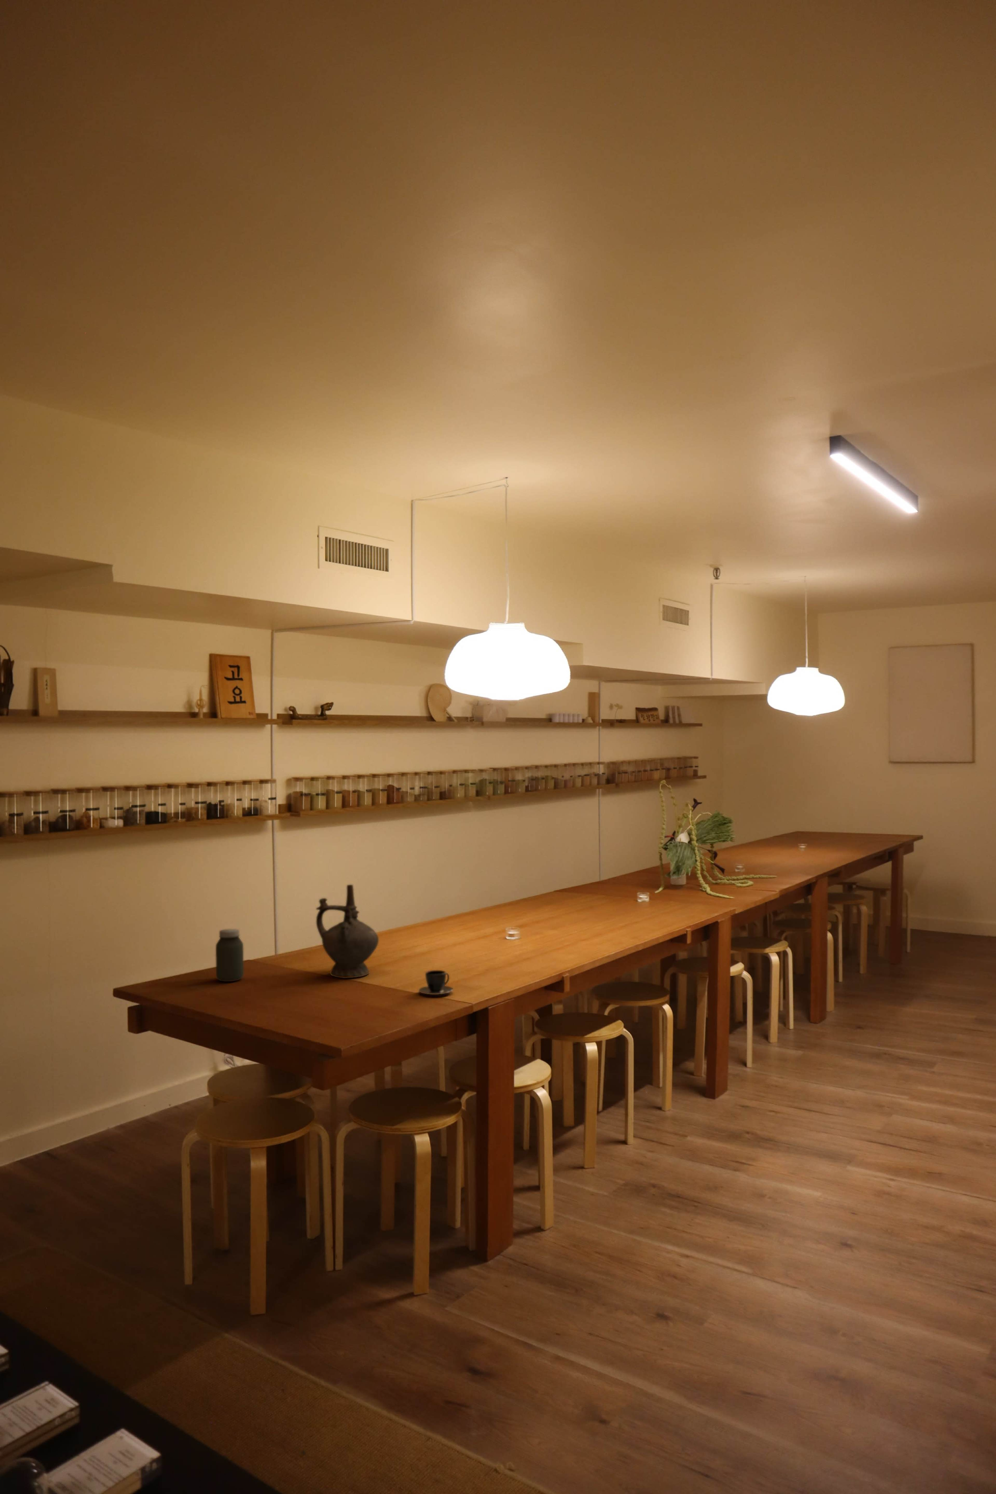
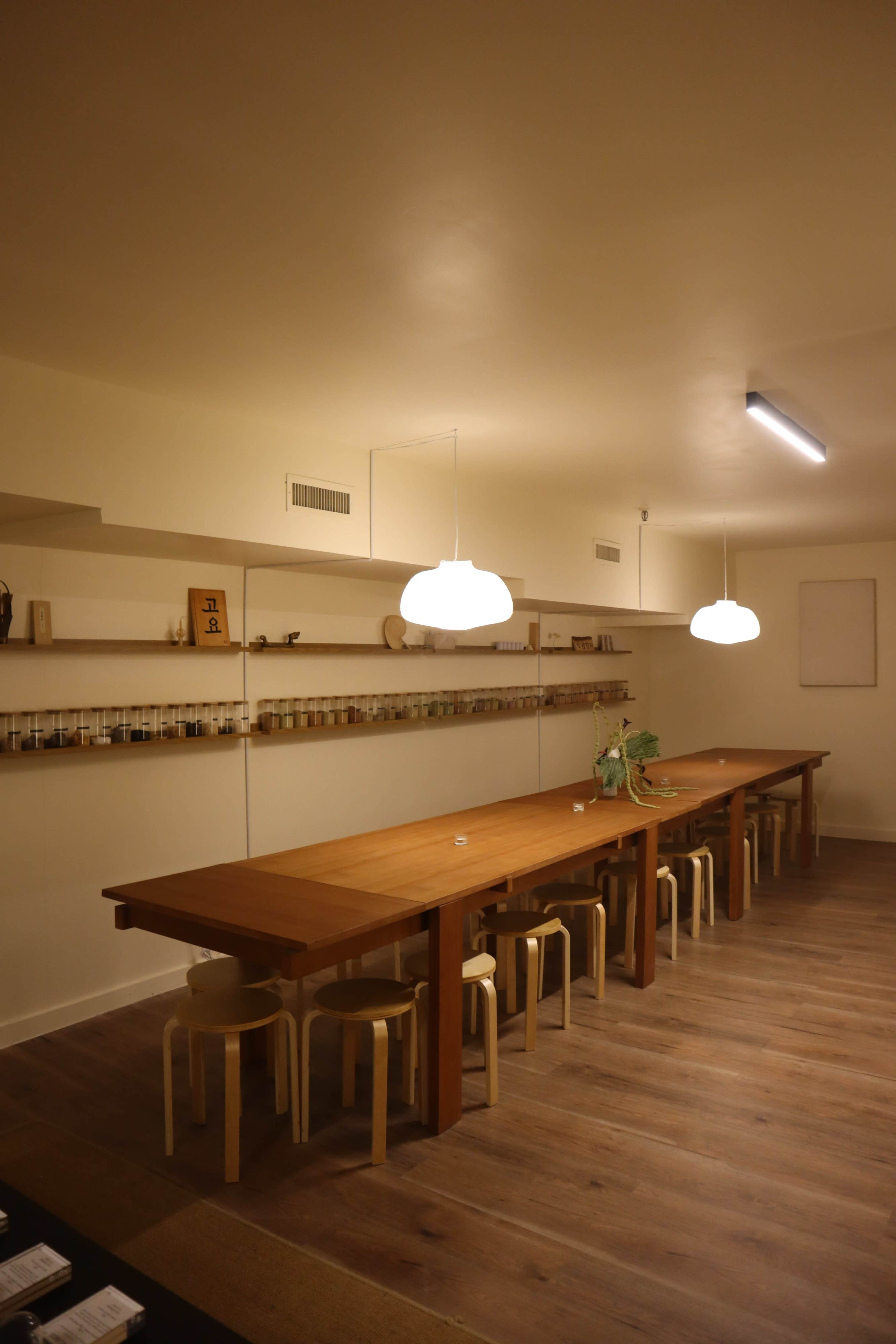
- ceremonial vessel [316,884,379,978]
- teacup [418,969,454,995]
- jar [216,928,243,982]
